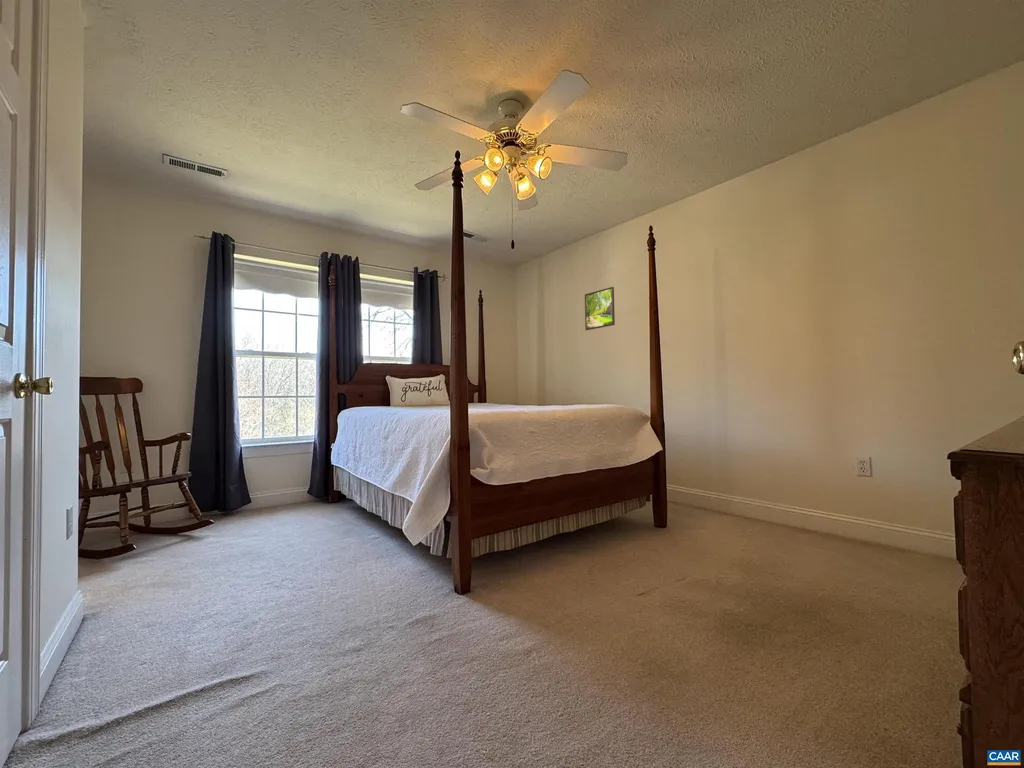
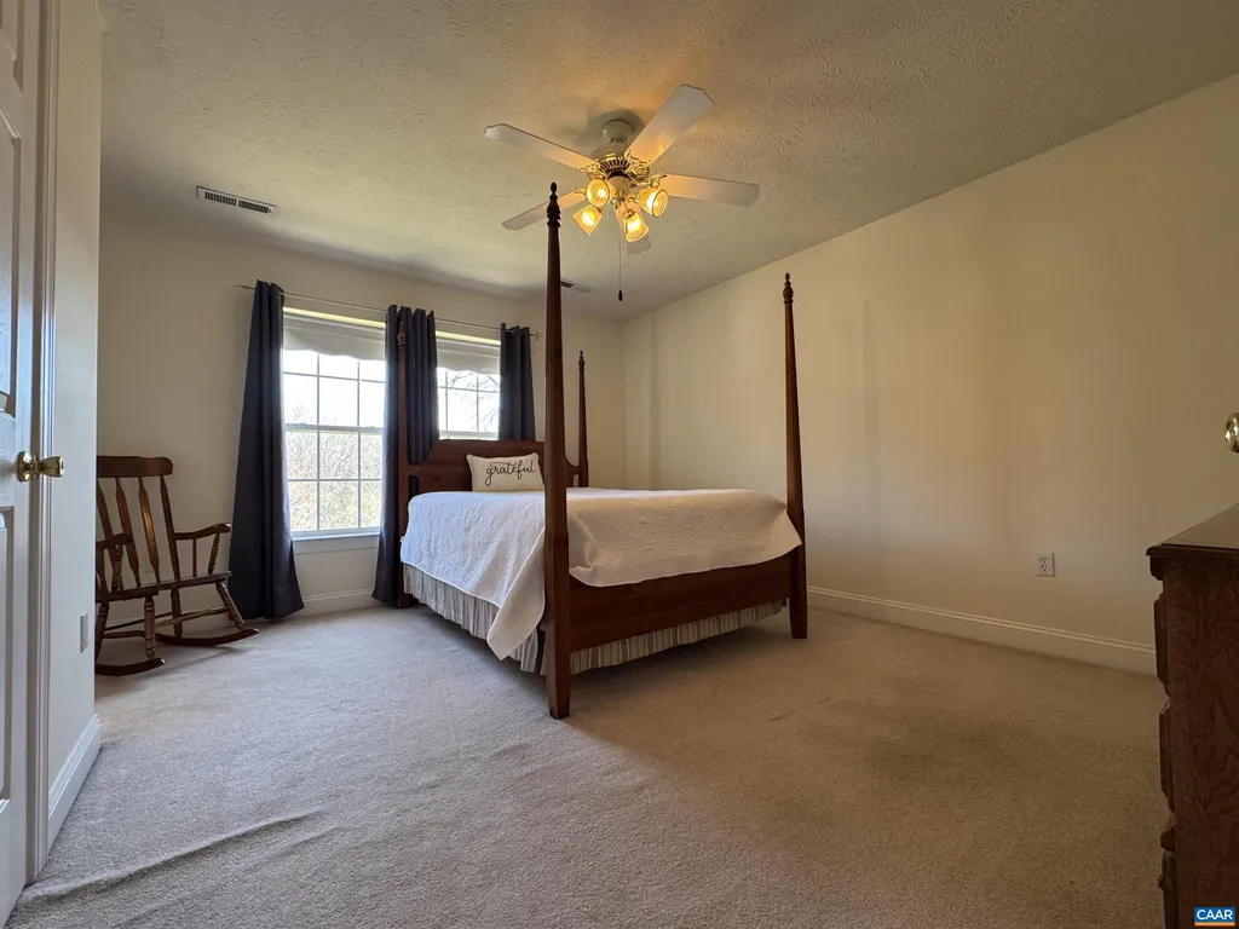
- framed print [584,286,616,331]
